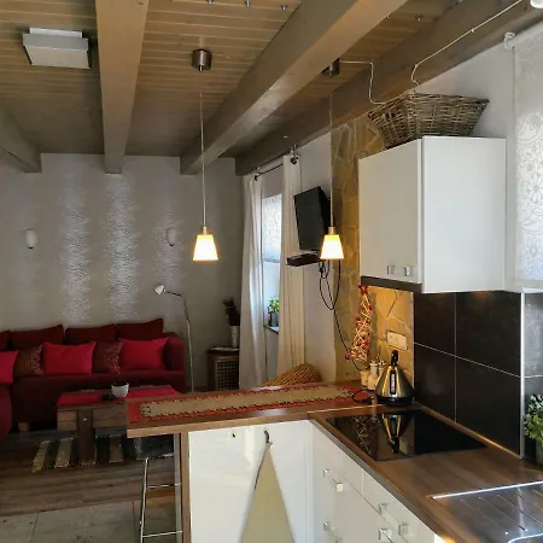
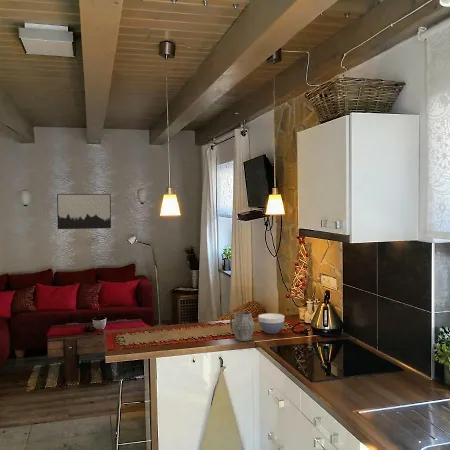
+ bowl [257,312,285,334]
+ mug [229,311,256,342]
+ wall art [56,193,112,230]
